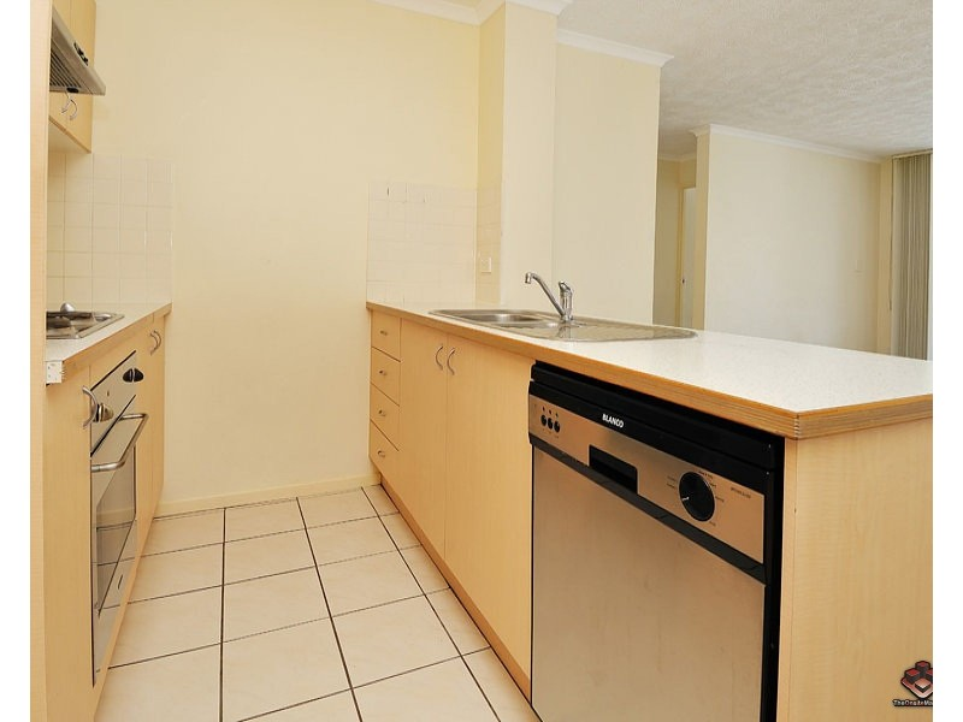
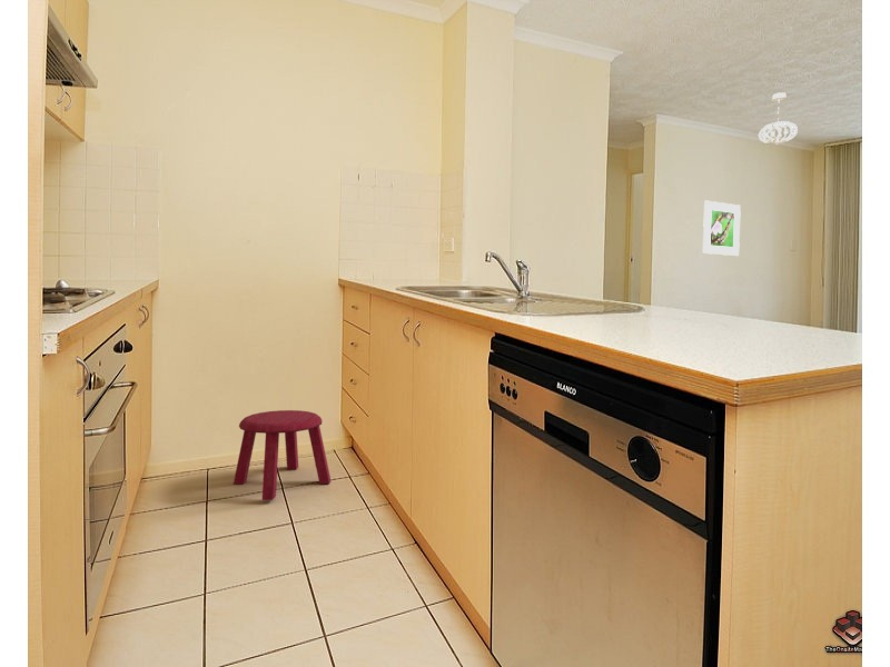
+ stool [233,409,332,501]
+ pendant light [758,91,799,147]
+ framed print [702,200,742,257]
